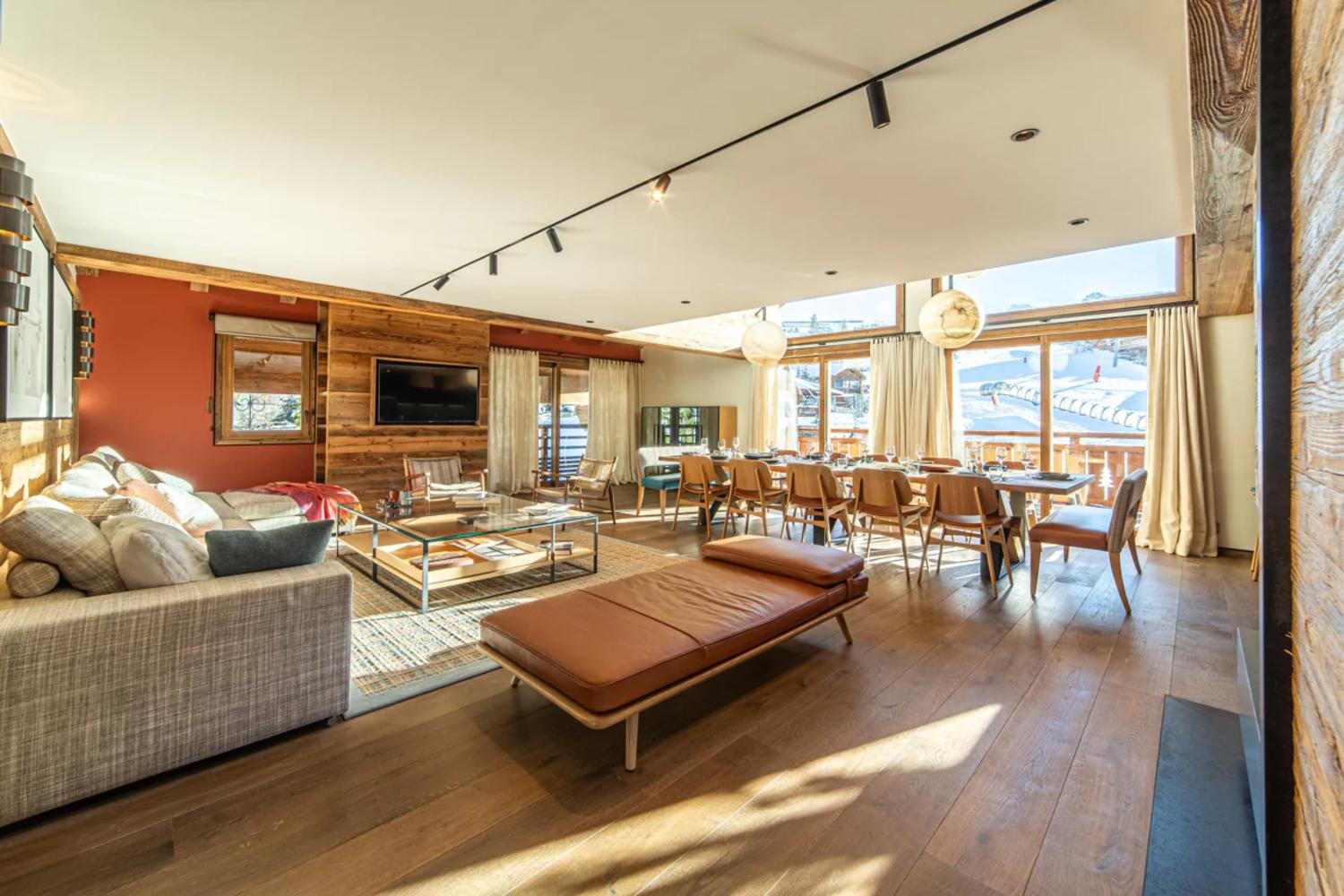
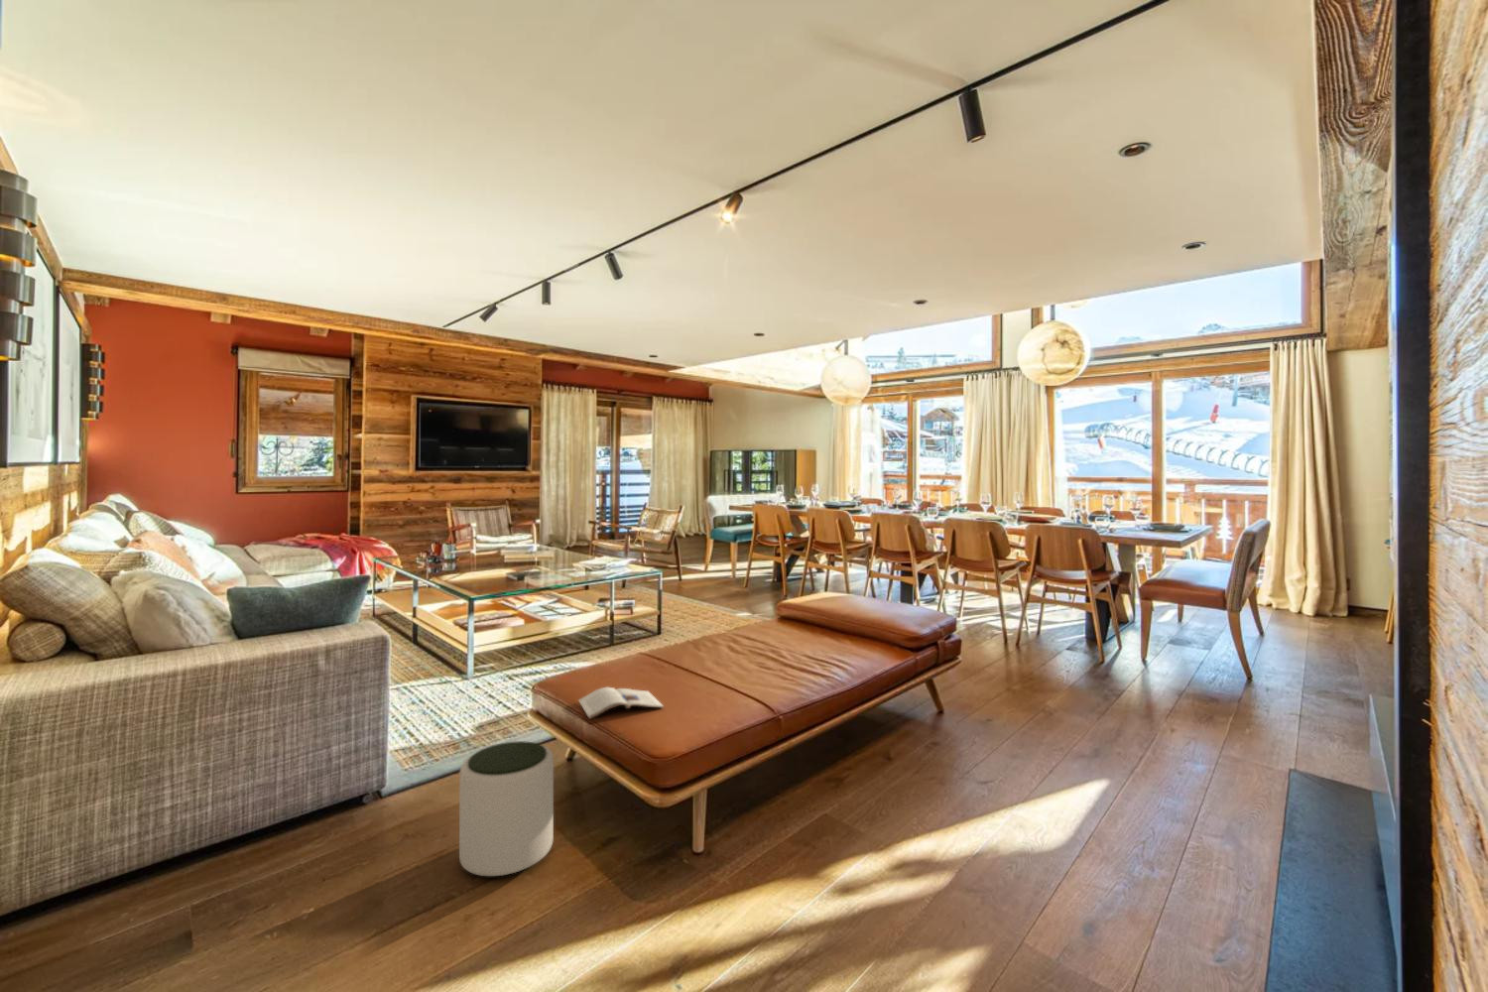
+ magazine [577,686,664,720]
+ plant pot [458,740,555,877]
